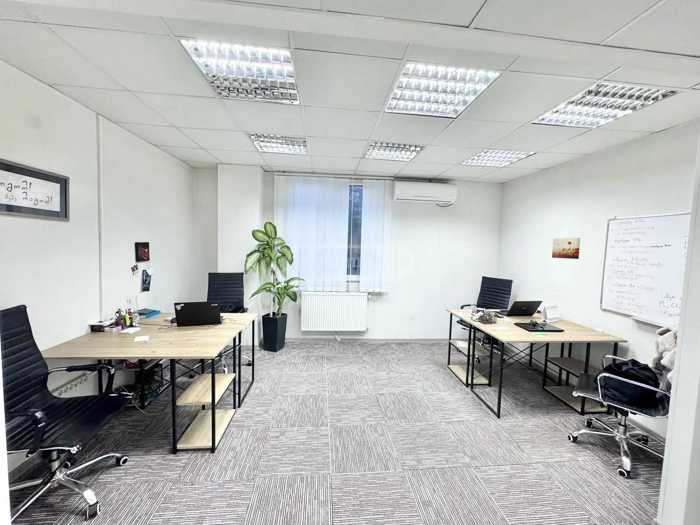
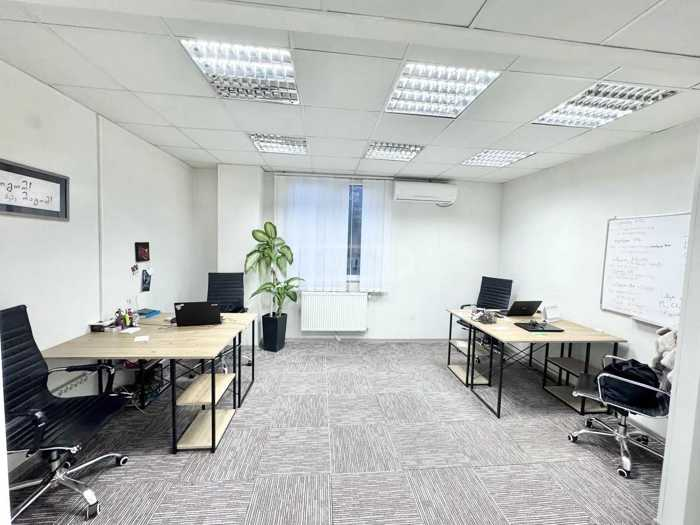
- wall art [551,237,581,260]
